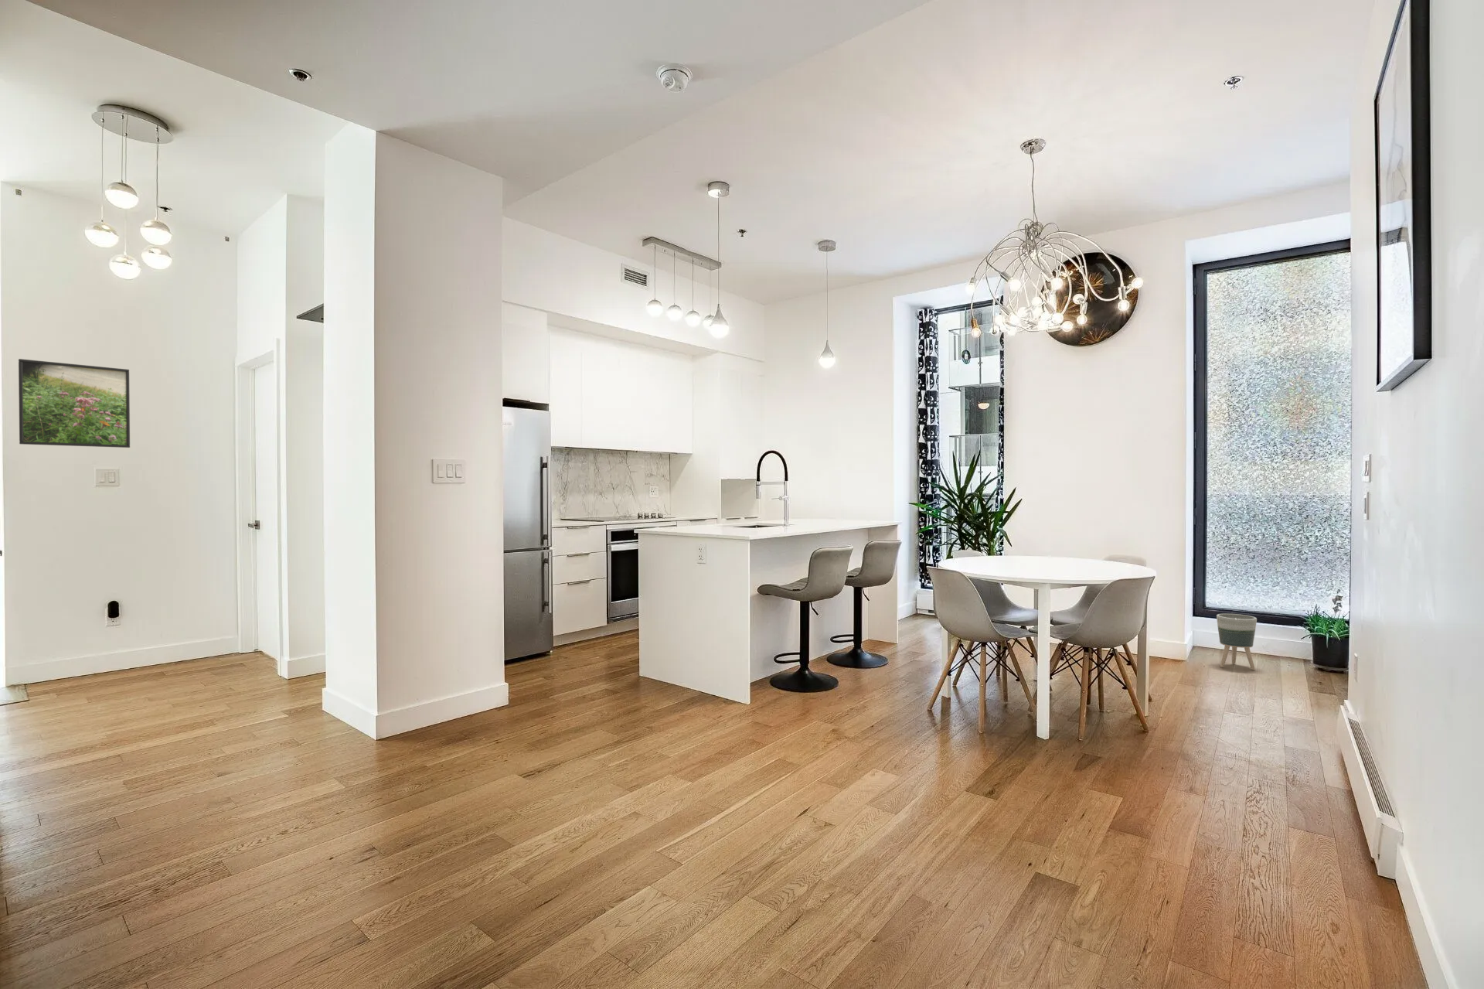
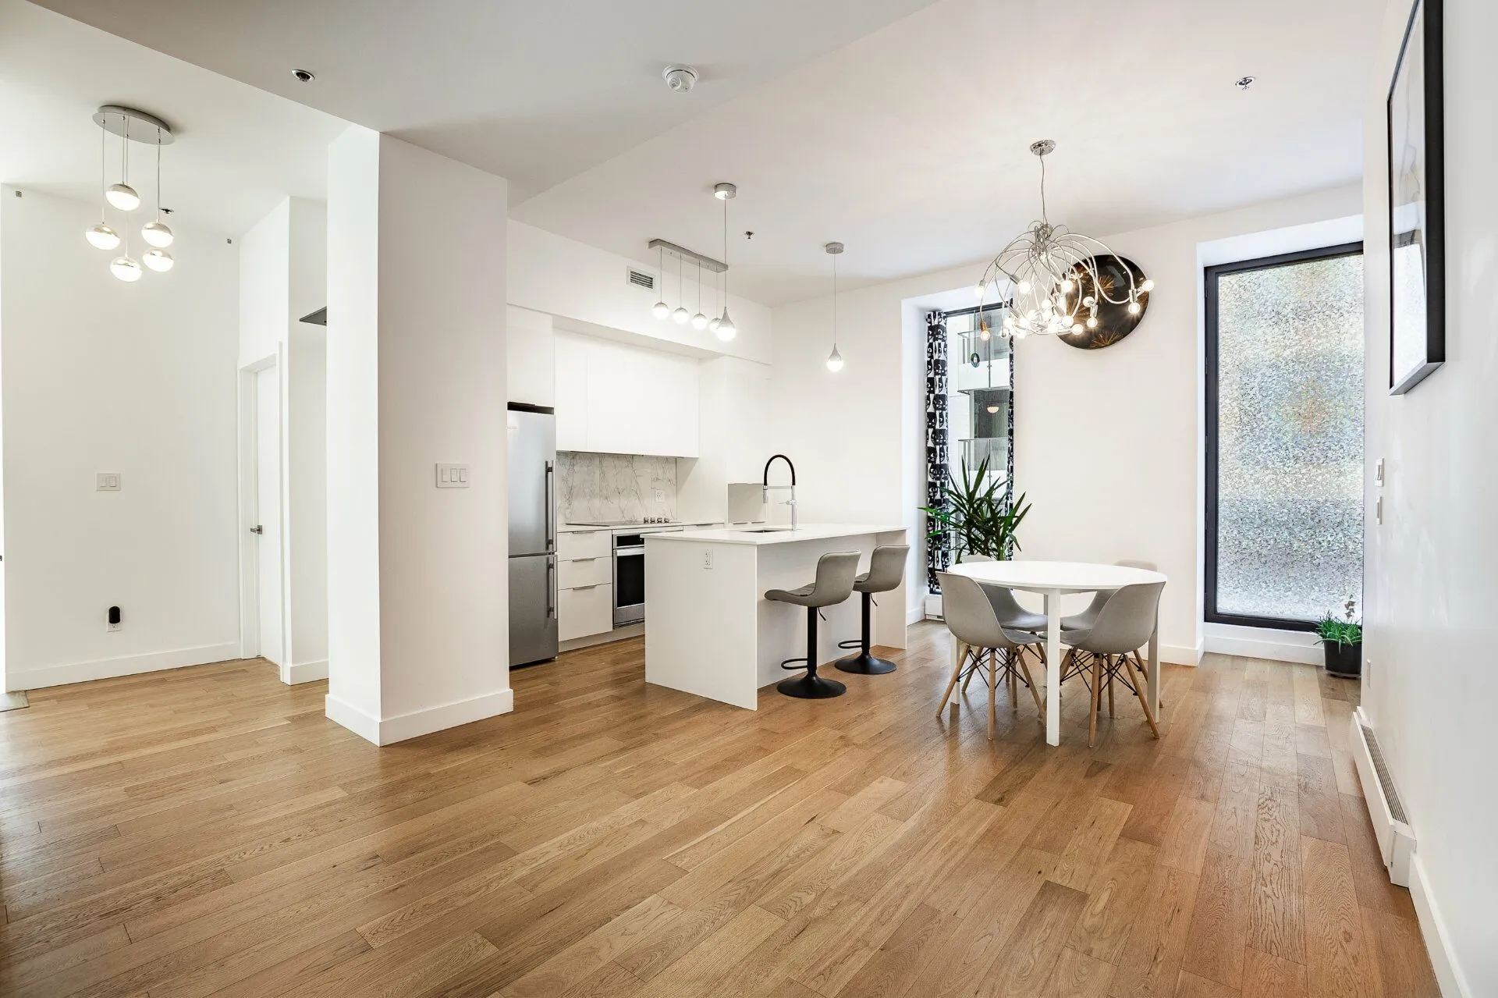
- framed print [18,358,130,448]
- planter [1216,614,1258,671]
